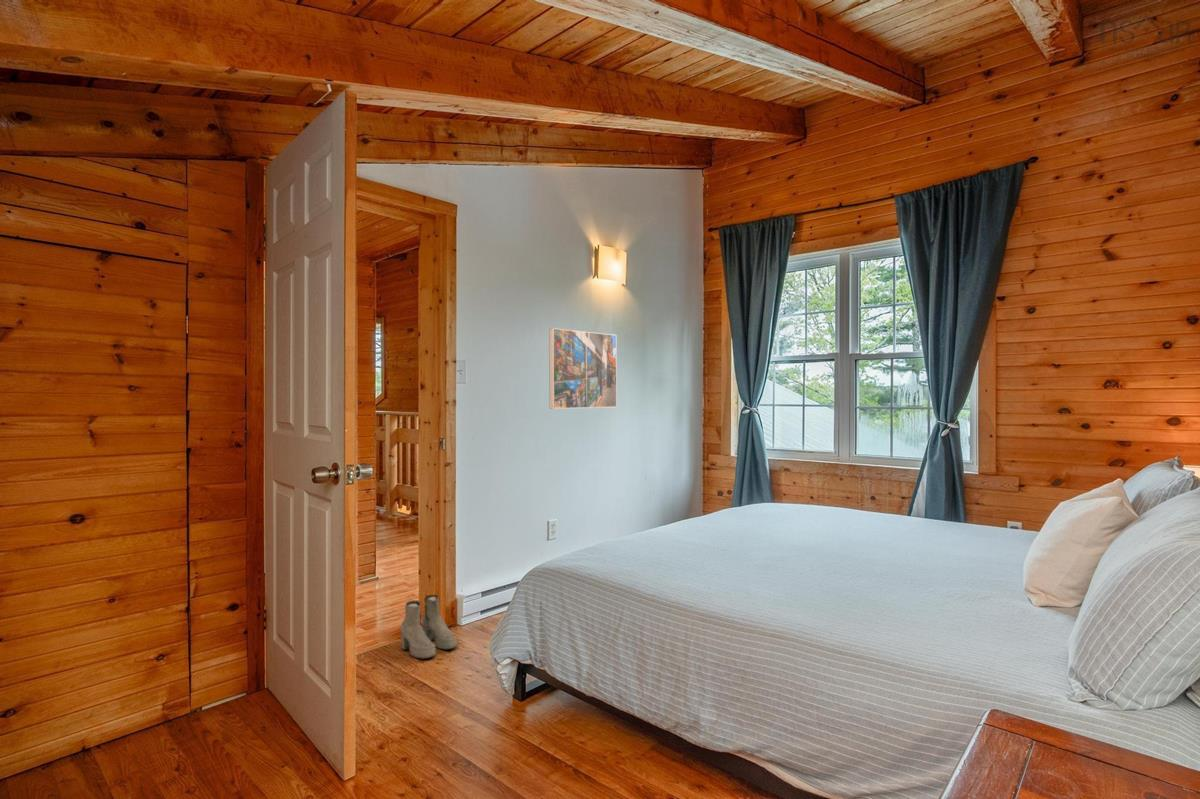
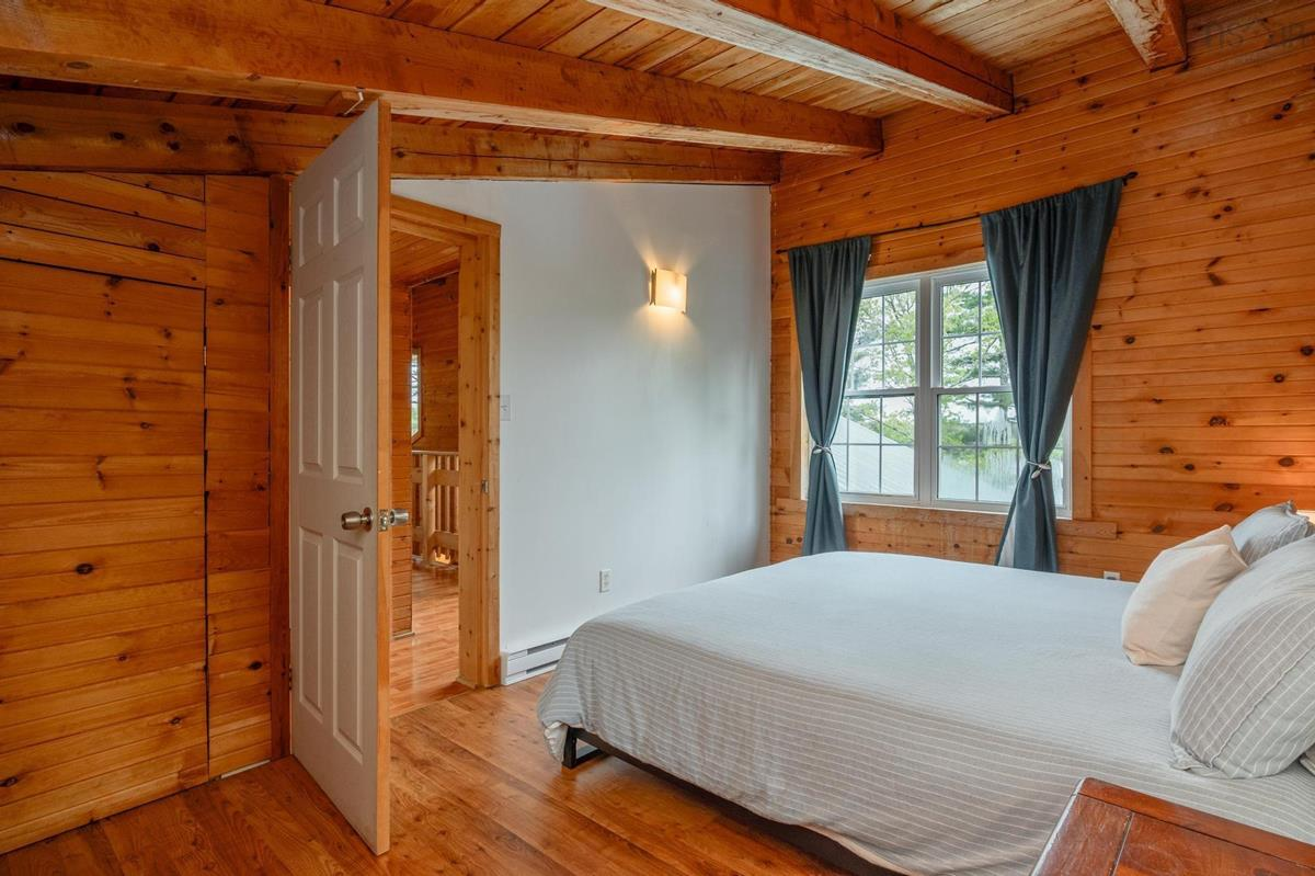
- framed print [548,327,618,410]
- boots [399,594,458,660]
